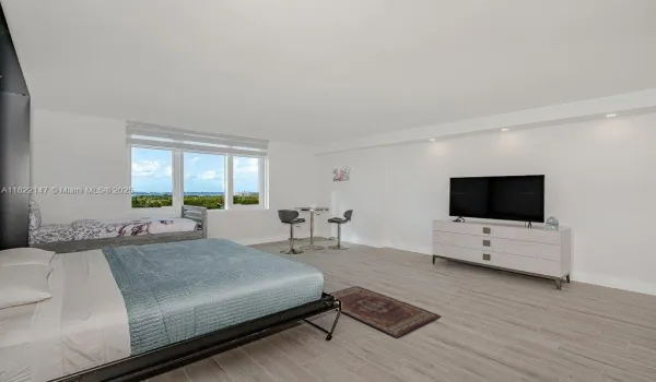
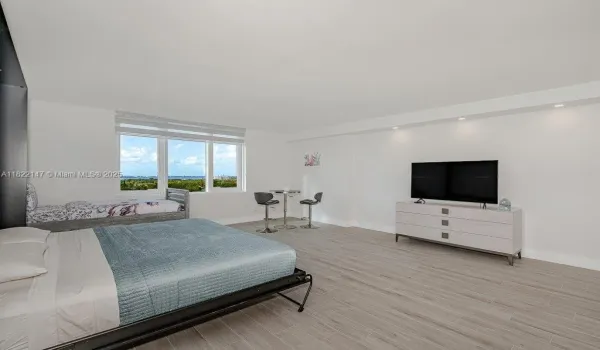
- rug [328,285,442,338]
